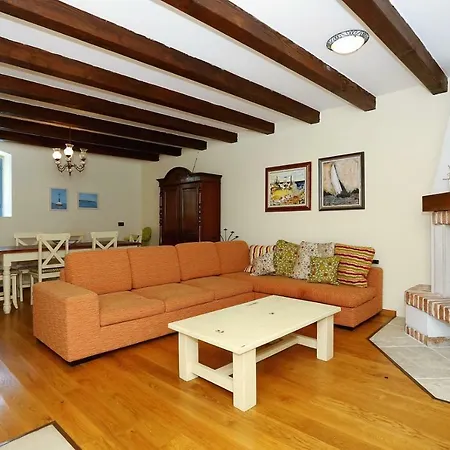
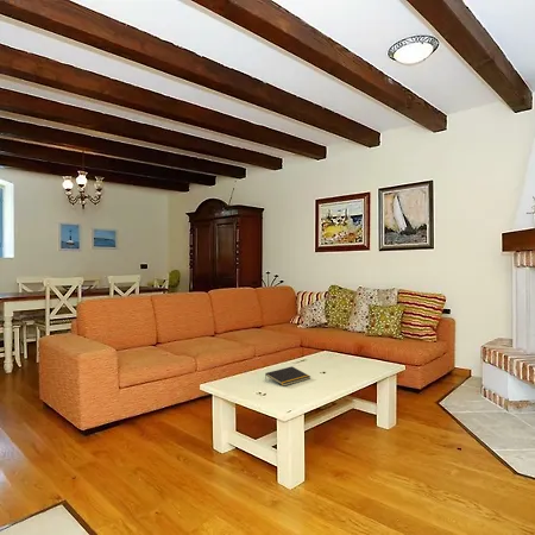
+ notepad [264,365,311,388]
